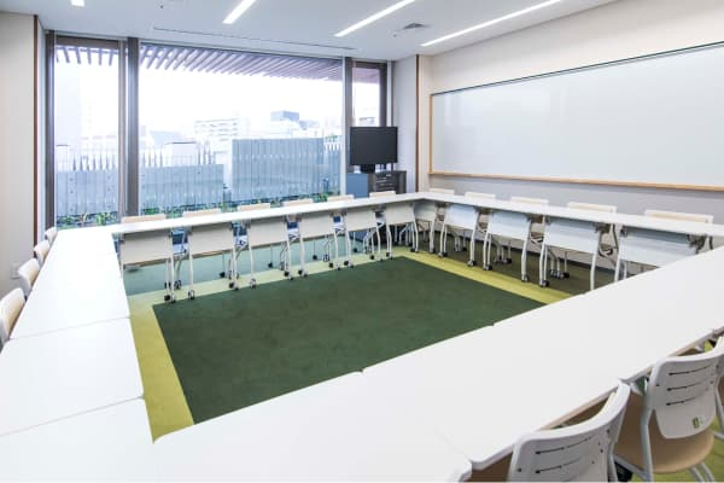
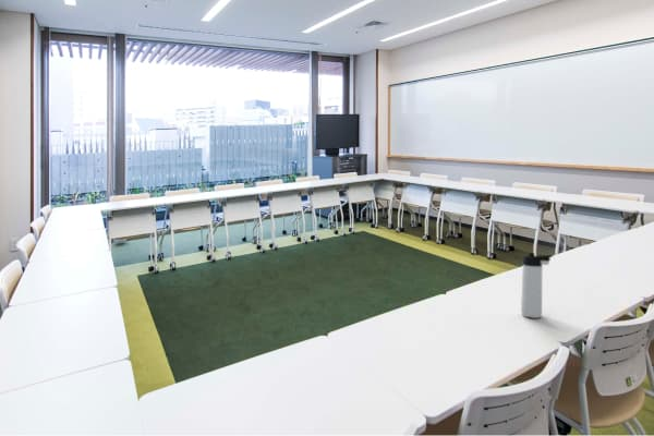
+ thermos bottle [520,252,554,319]
